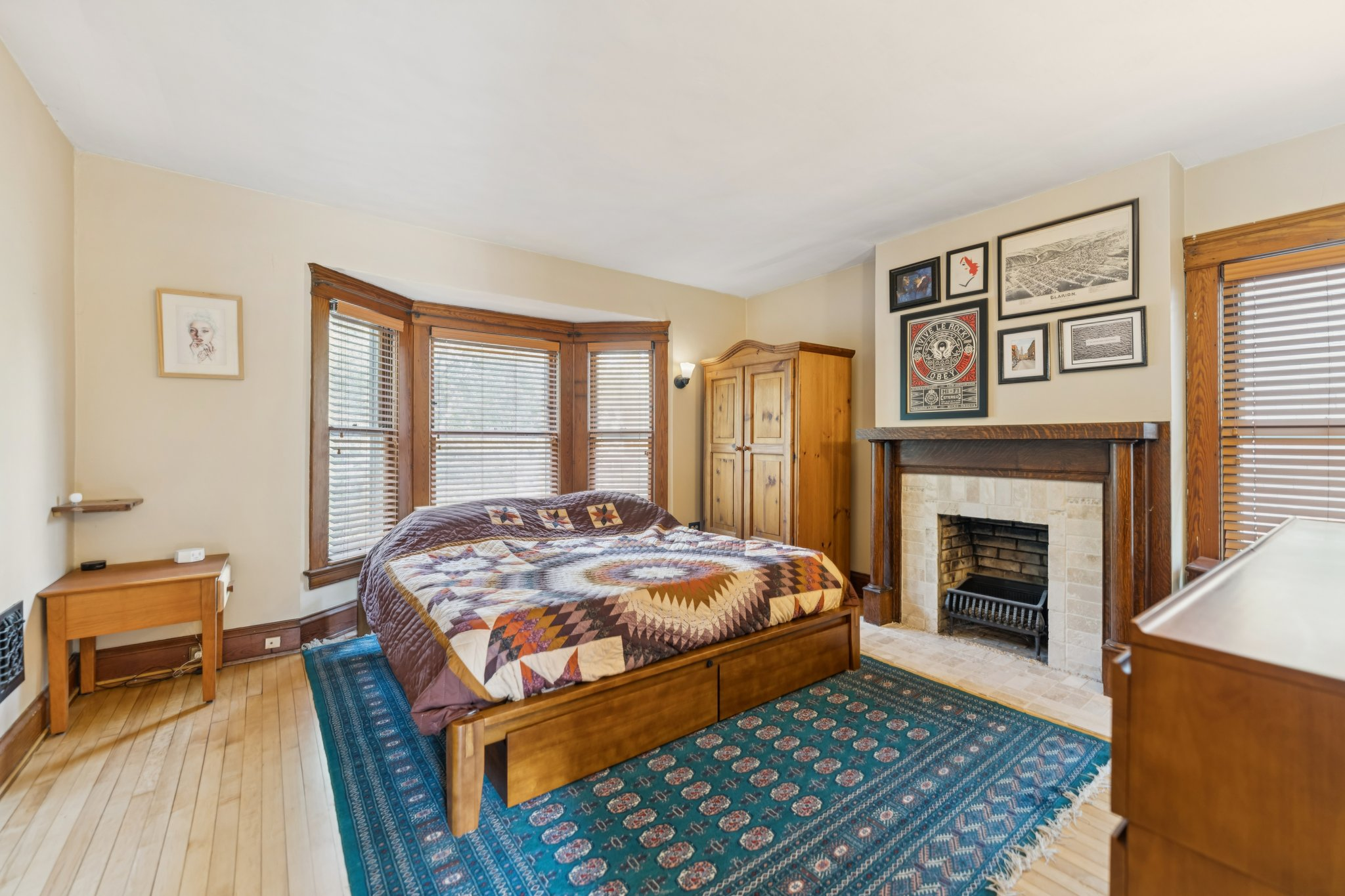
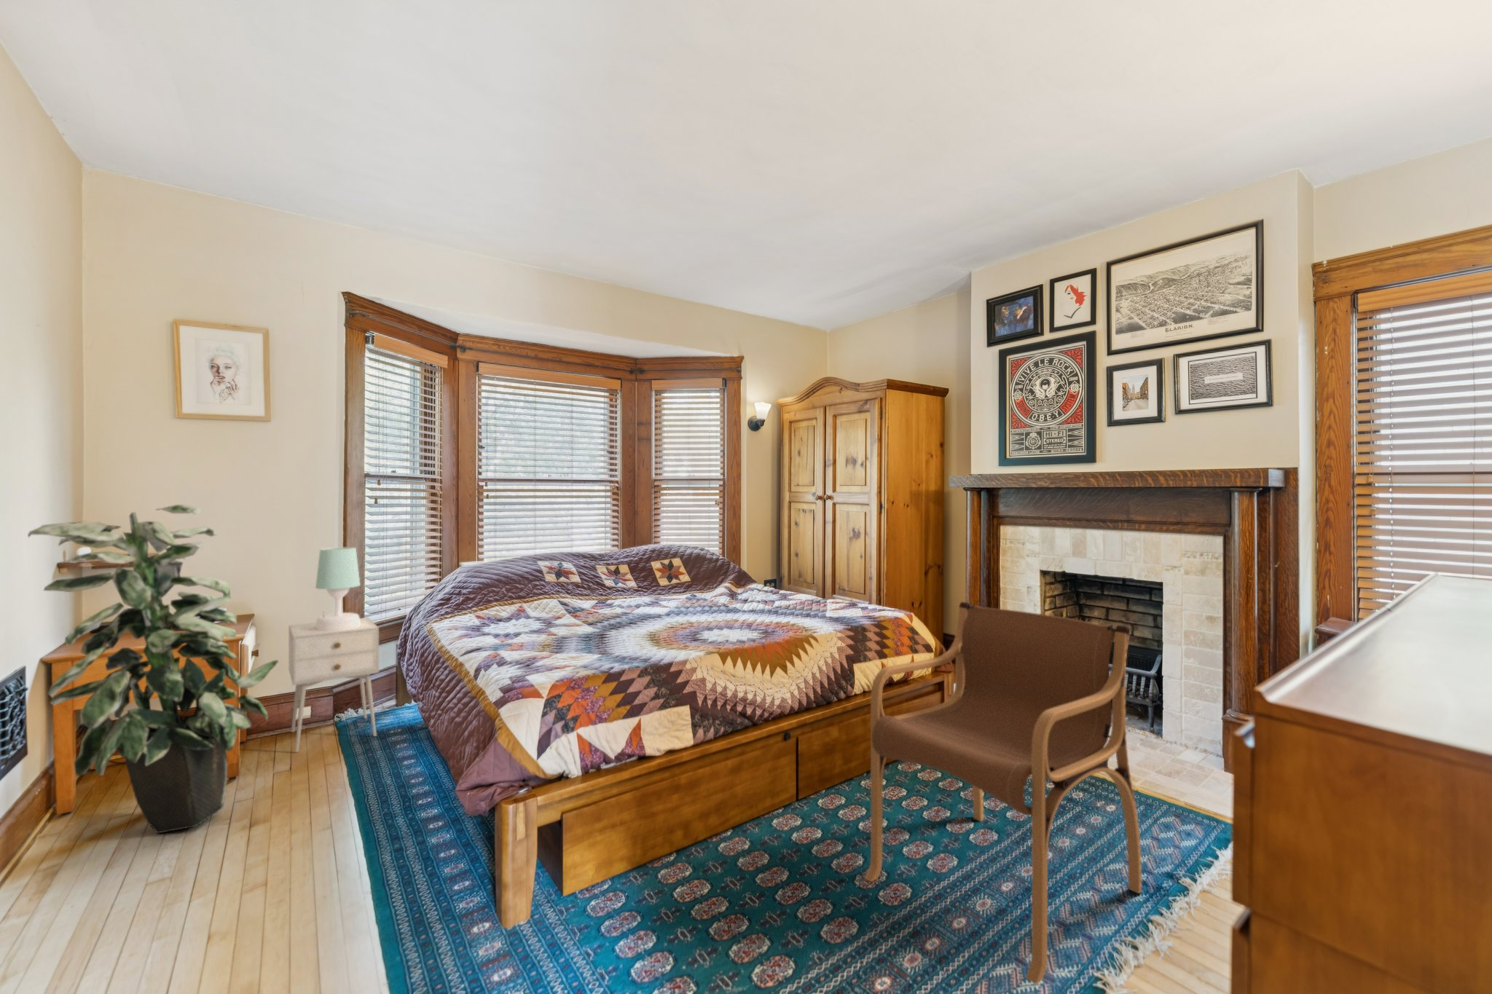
+ nightstand [287,617,379,753]
+ armchair [864,601,1143,984]
+ indoor plant [27,504,280,834]
+ table lamp [315,547,362,630]
